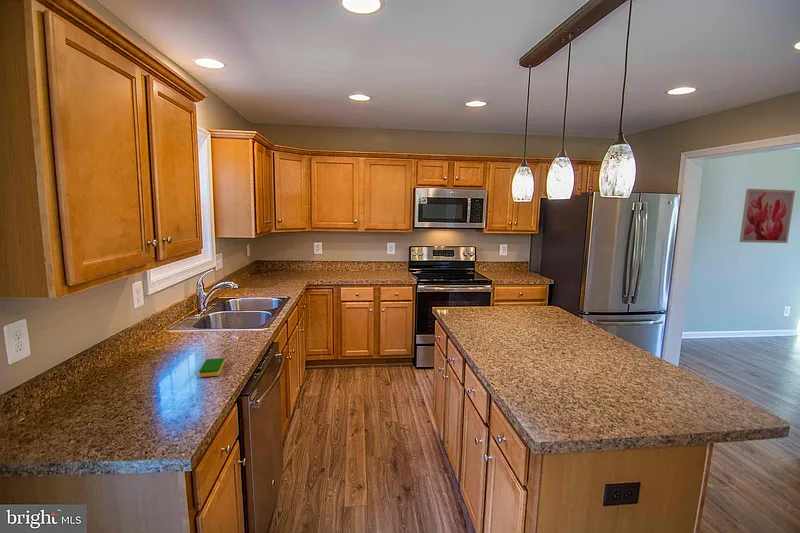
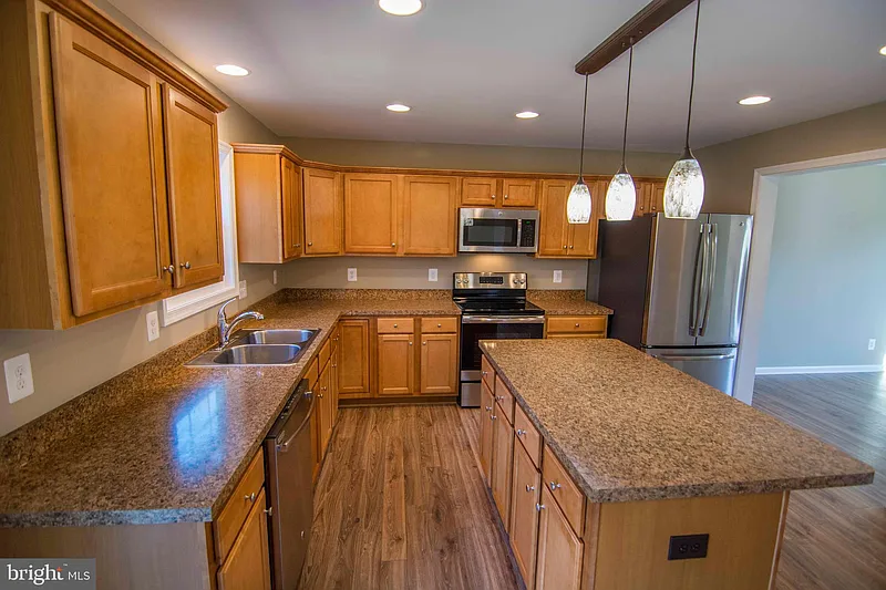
- wall art [739,188,796,244]
- dish sponge [198,357,226,378]
